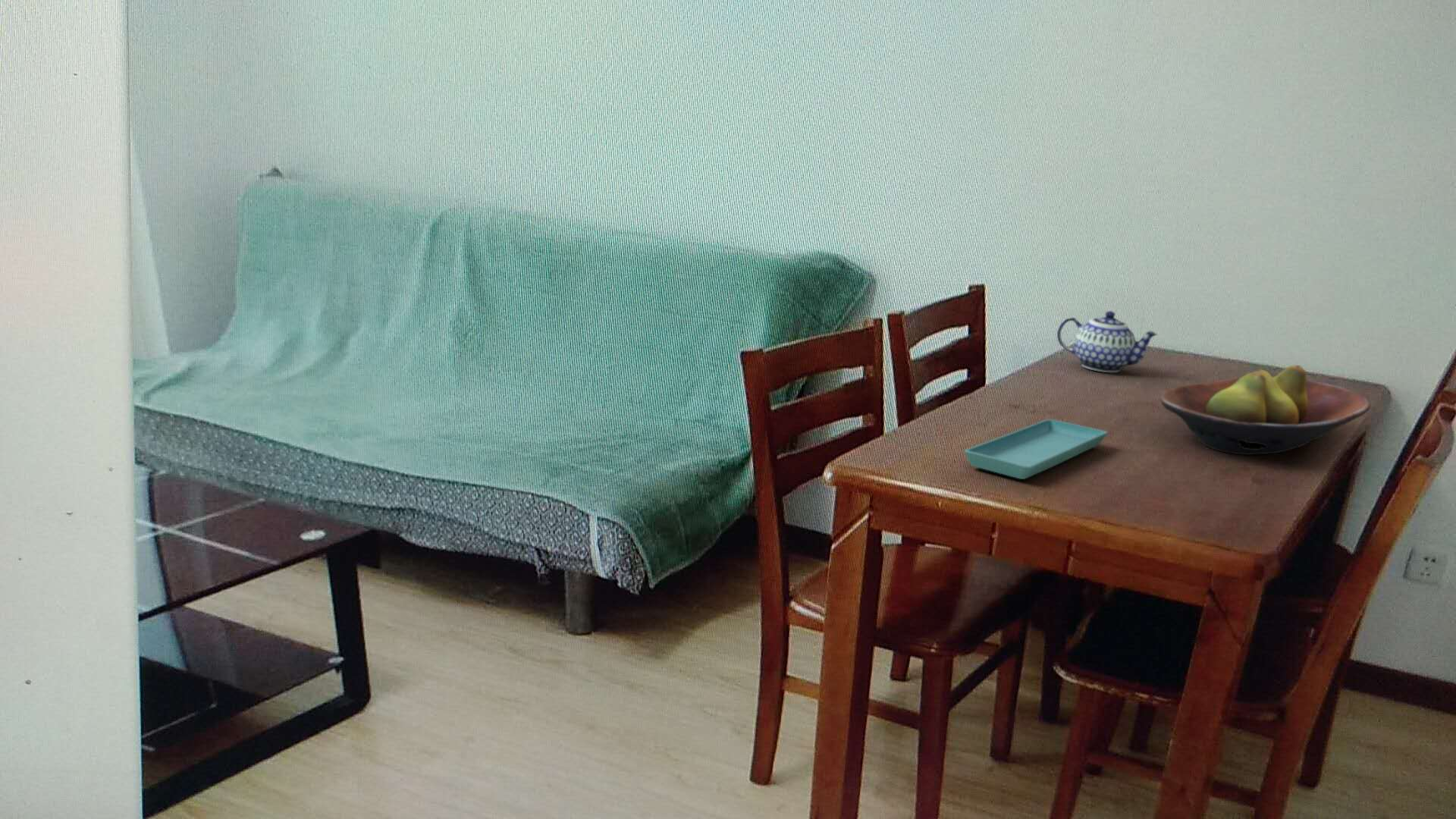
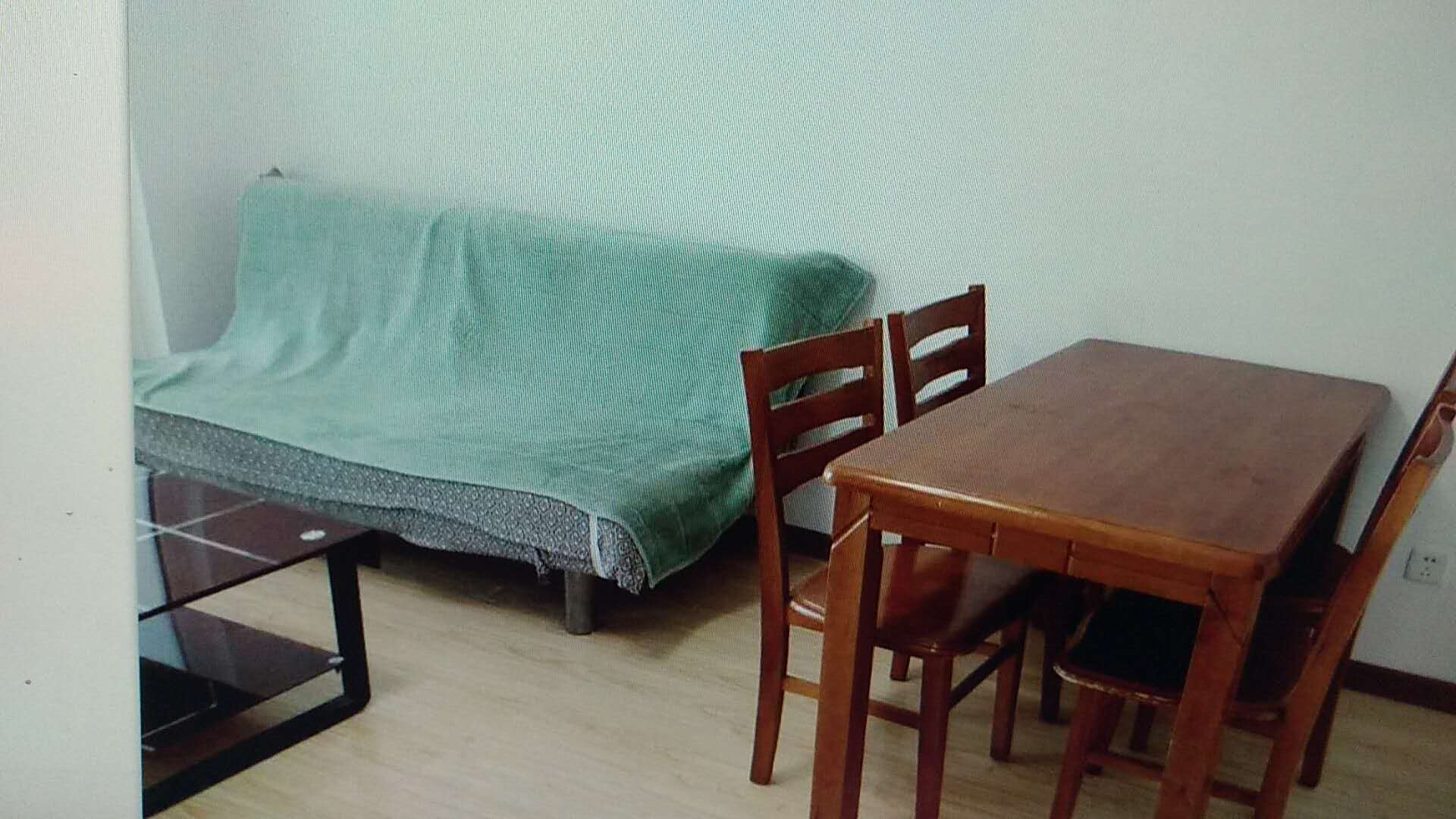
- saucer [964,419,1109,480]
- teapot [1056,310,1159,373]
- fruit bowl [1159,365,1371,456]
